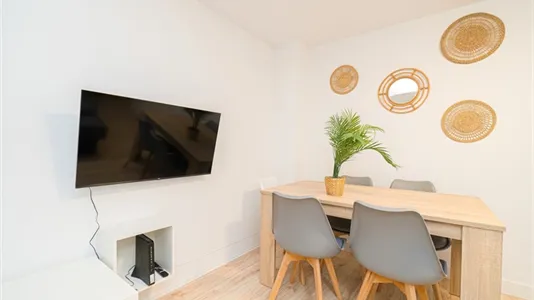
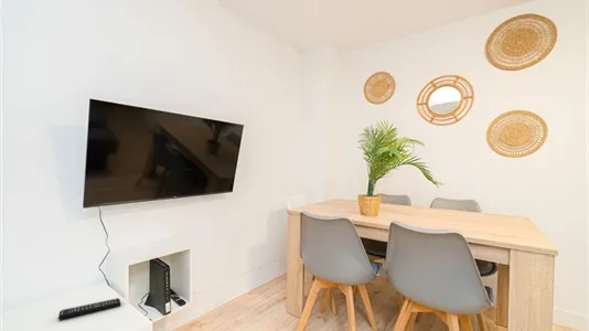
+ remote control [57,297,121,320]
